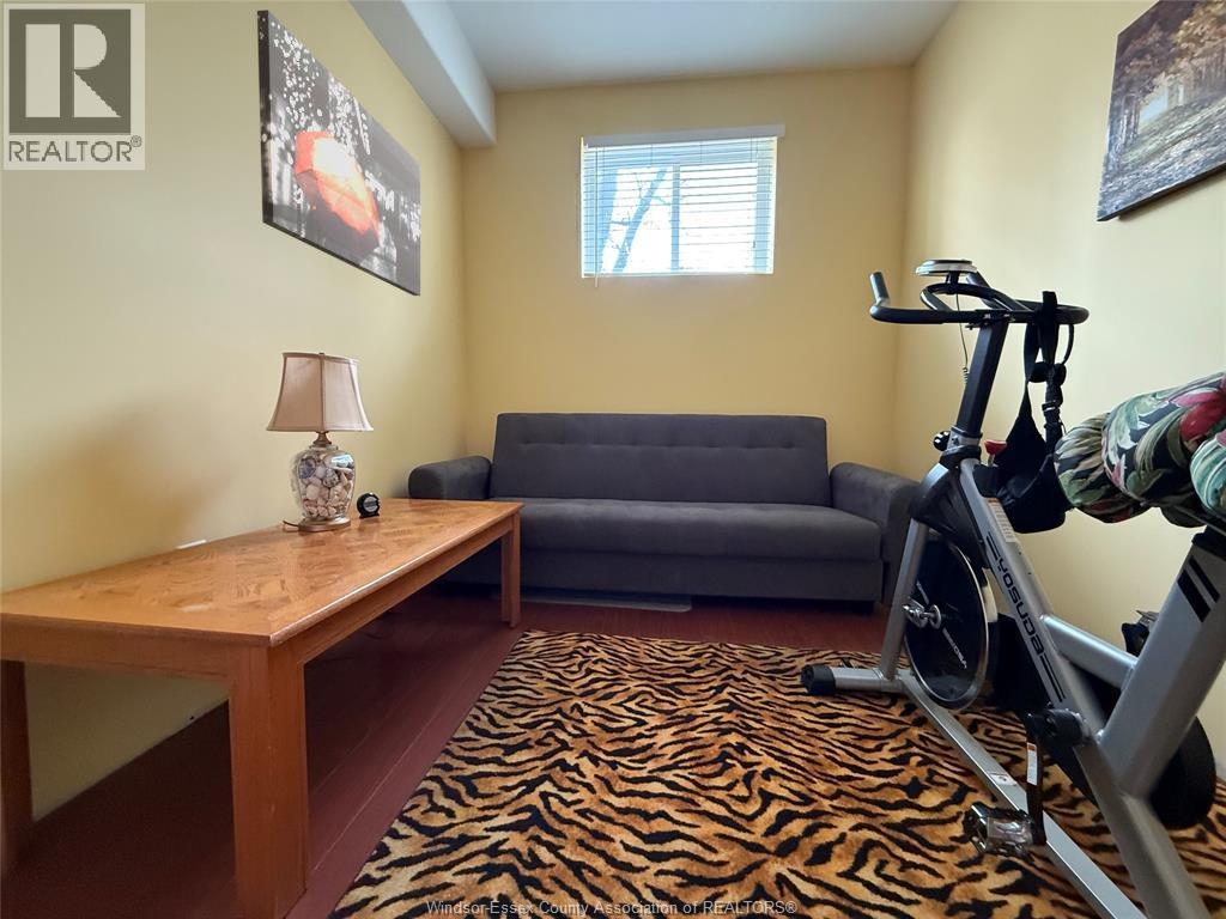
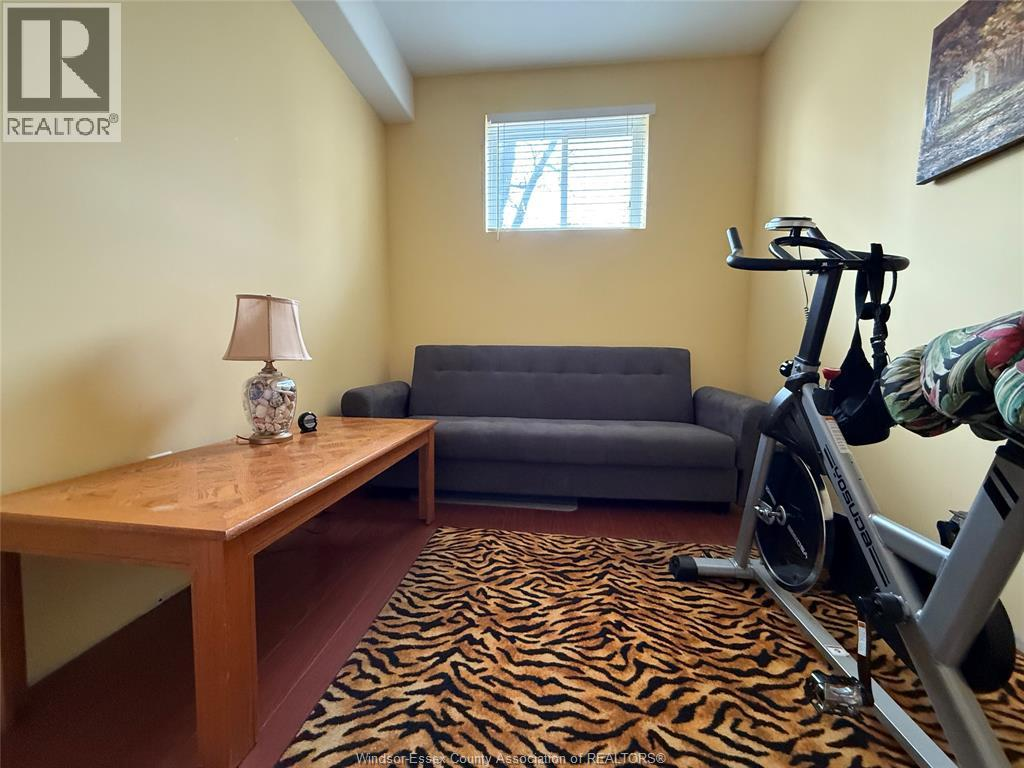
- wall art [256,8,421,297]
